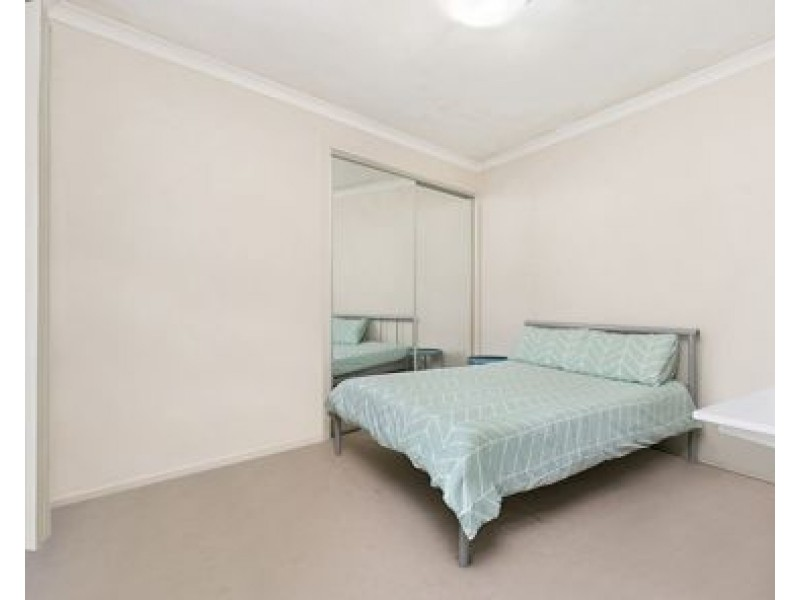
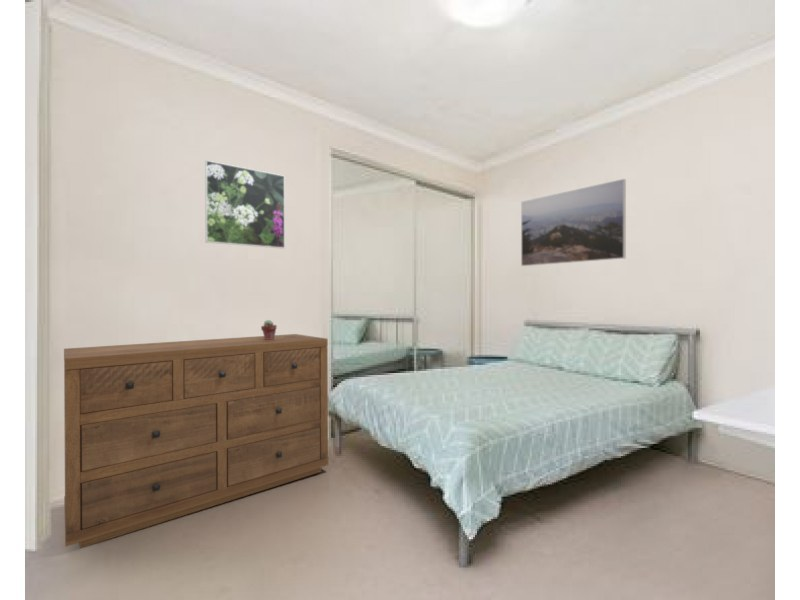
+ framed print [204,159,286,250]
+ dresser [63,333,329,549]
+ potted succulent [260,319,278,339]
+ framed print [520,178,627,267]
